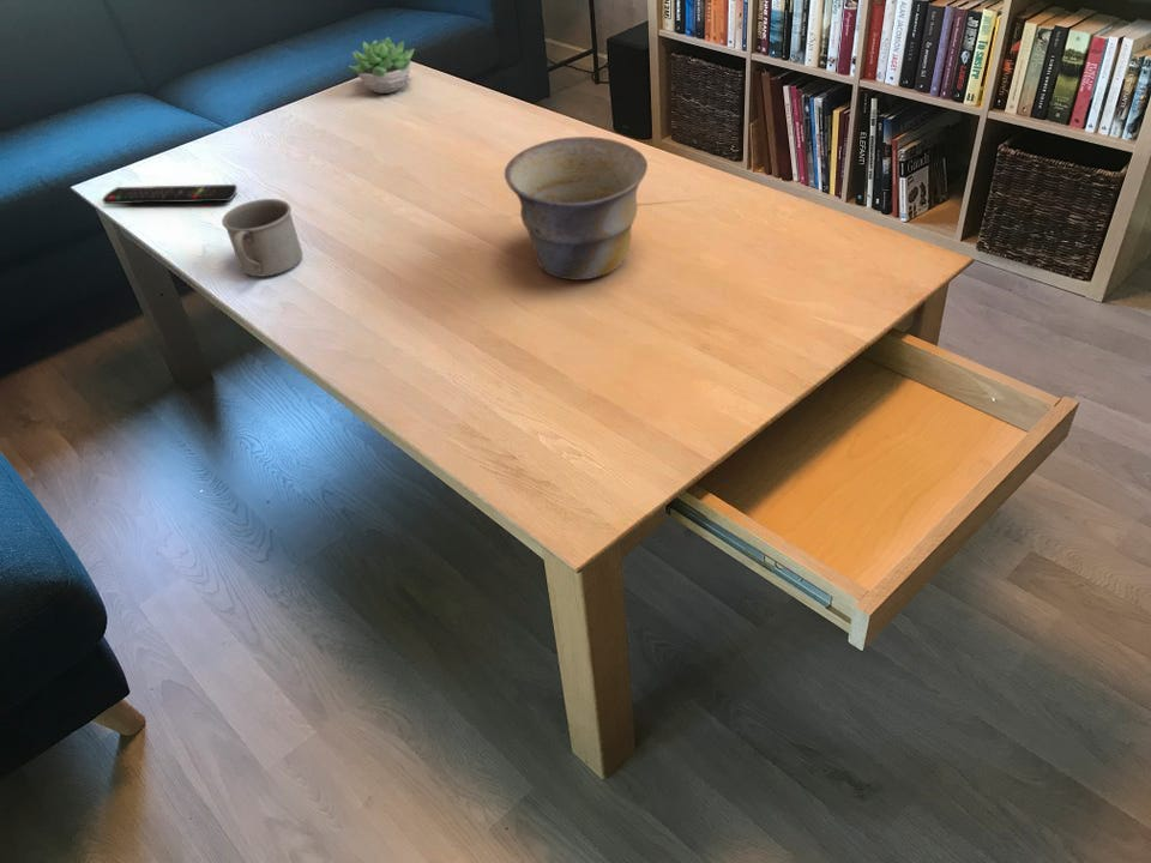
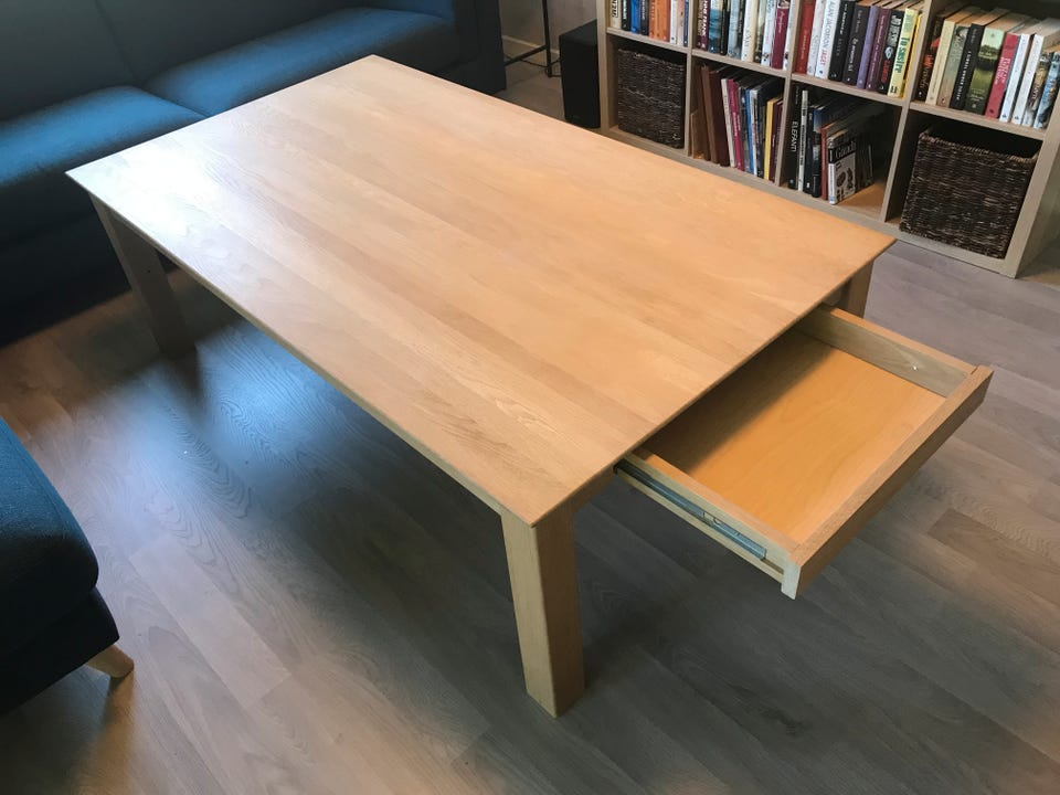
- remote control [102,183,239,205]
- bowl [504,135,649,280]
- mug [221,198,303,278]
- succulent plant [348,36,415,95]
